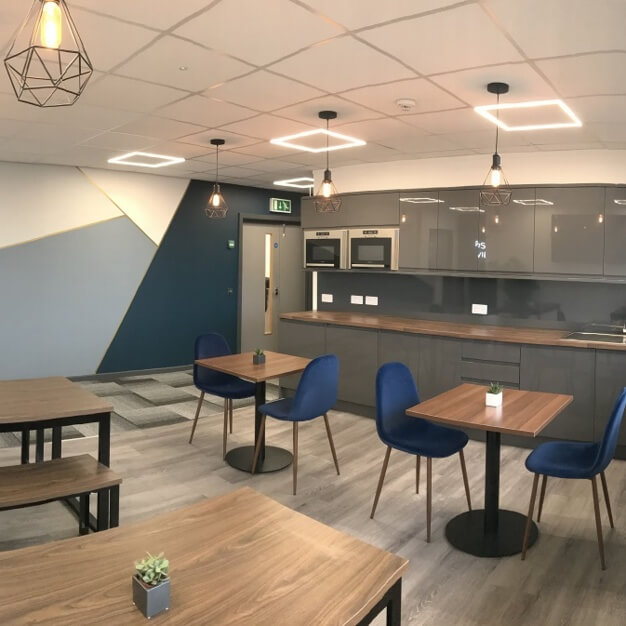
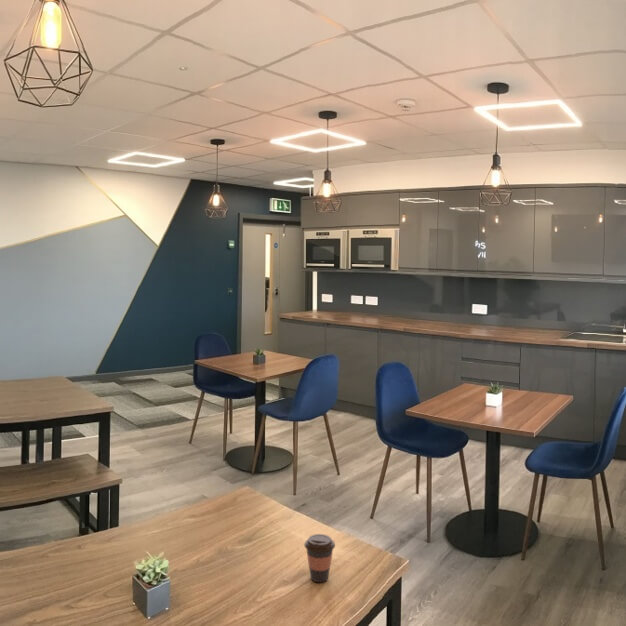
+ coffee cup [303,533,336,583]
